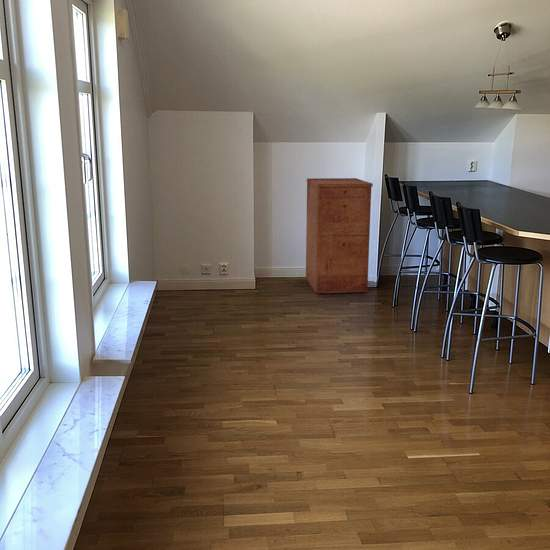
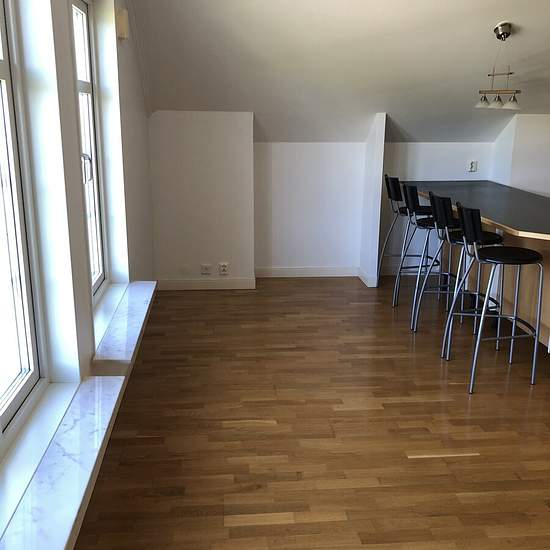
- filing cabinet [305,177,374,294]
